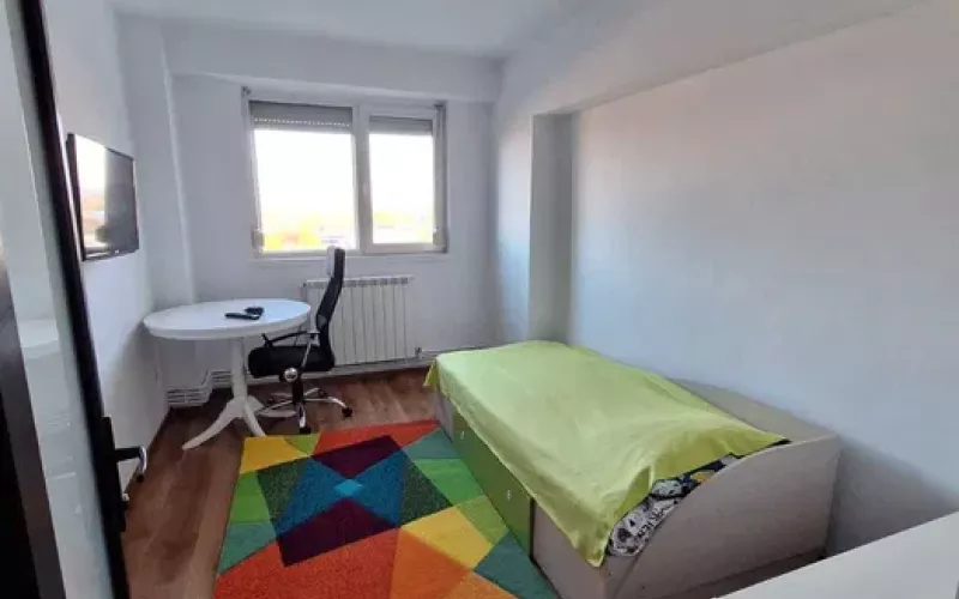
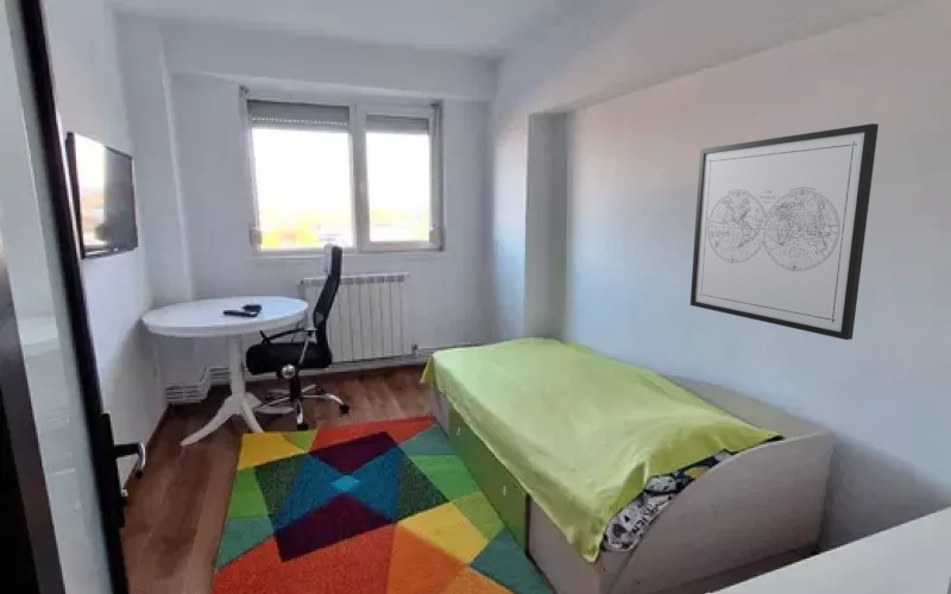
+ wall art [689,122,880,341]
